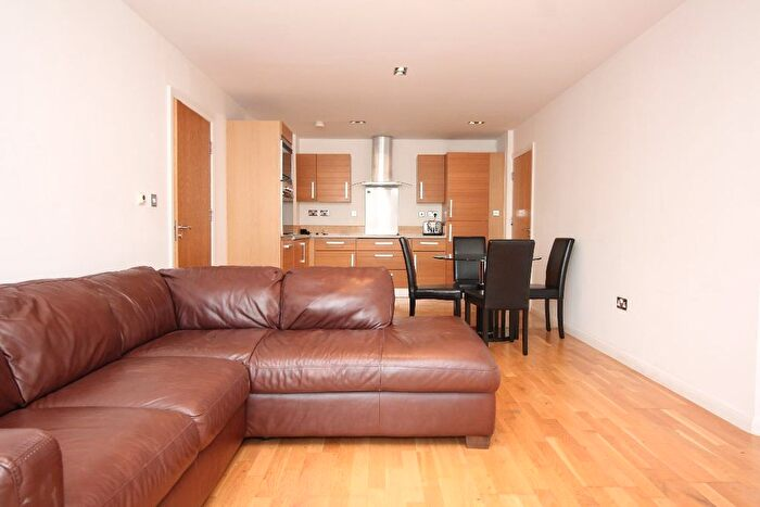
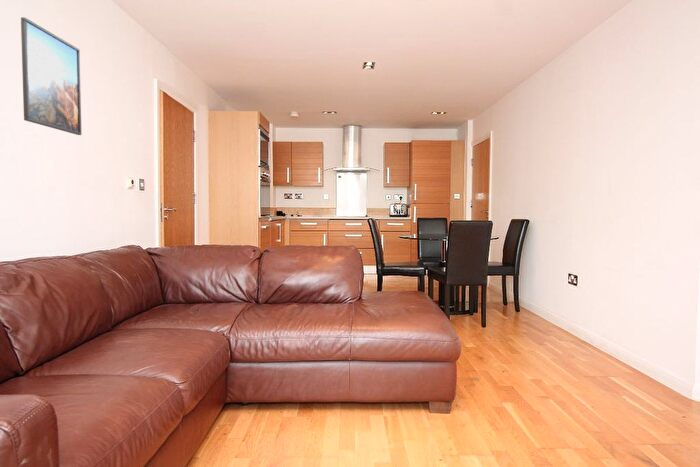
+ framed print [20,16,83,136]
